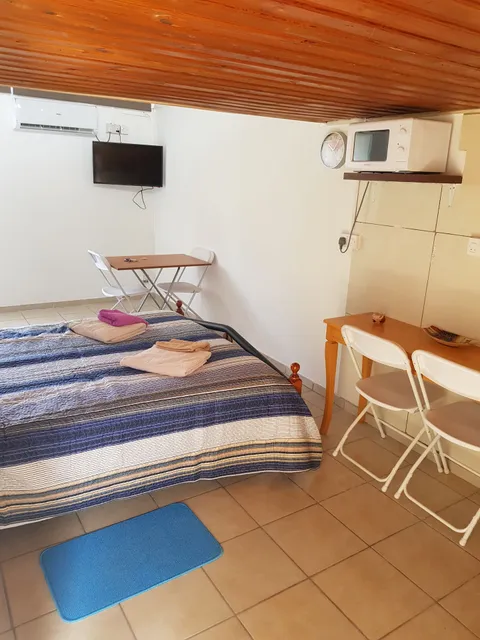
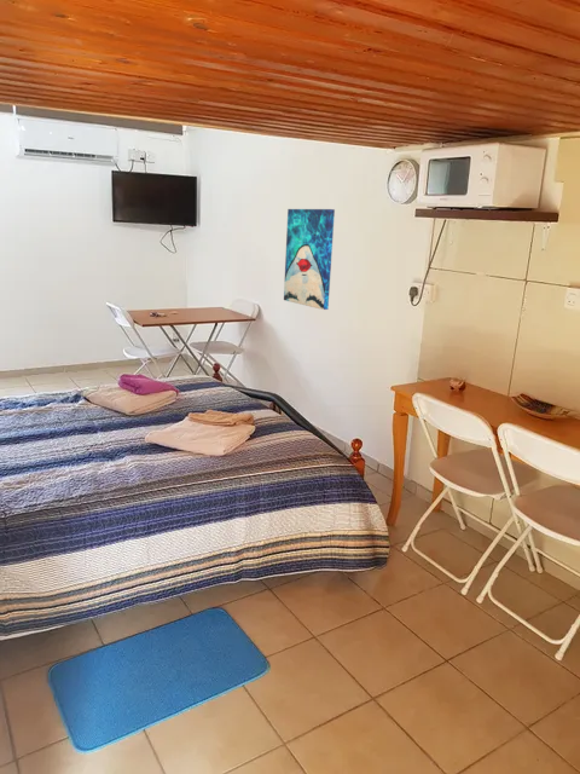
+ wall art [283,208,336,311]
